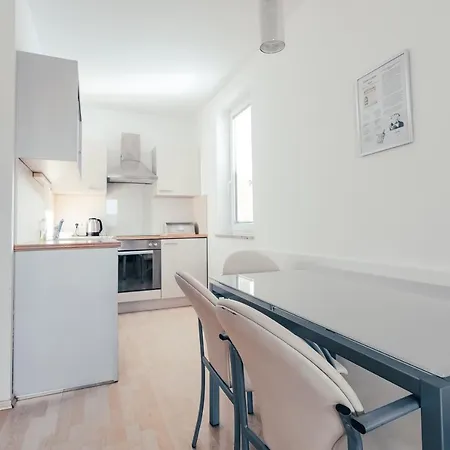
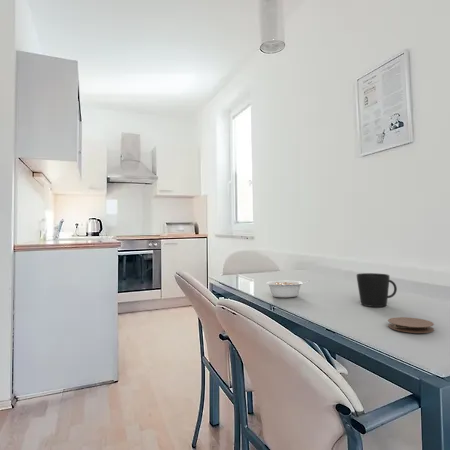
+ legume [265,280,309,298]
+ coaster [387,316,435,334]
+ cup [356,272,398,308]
